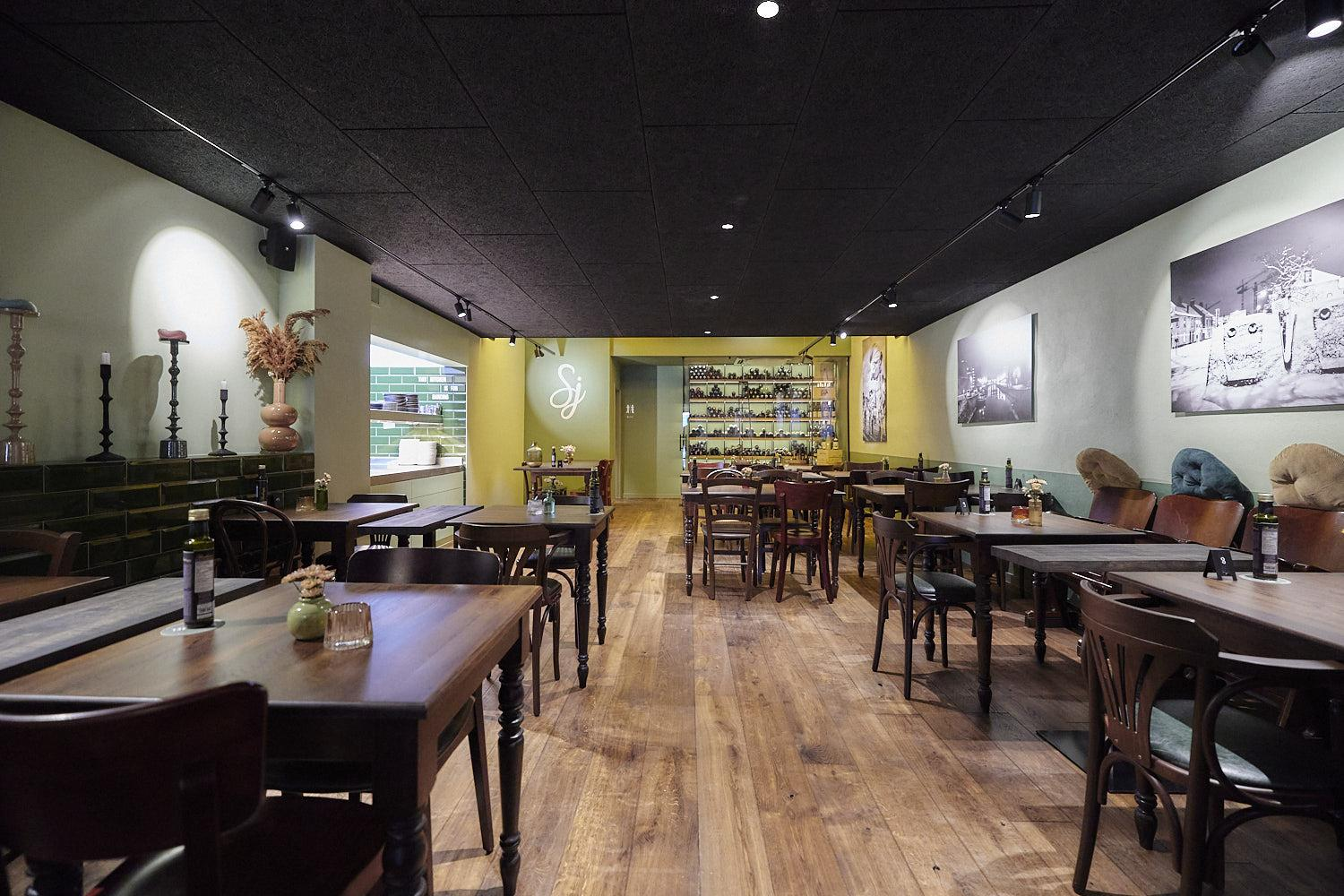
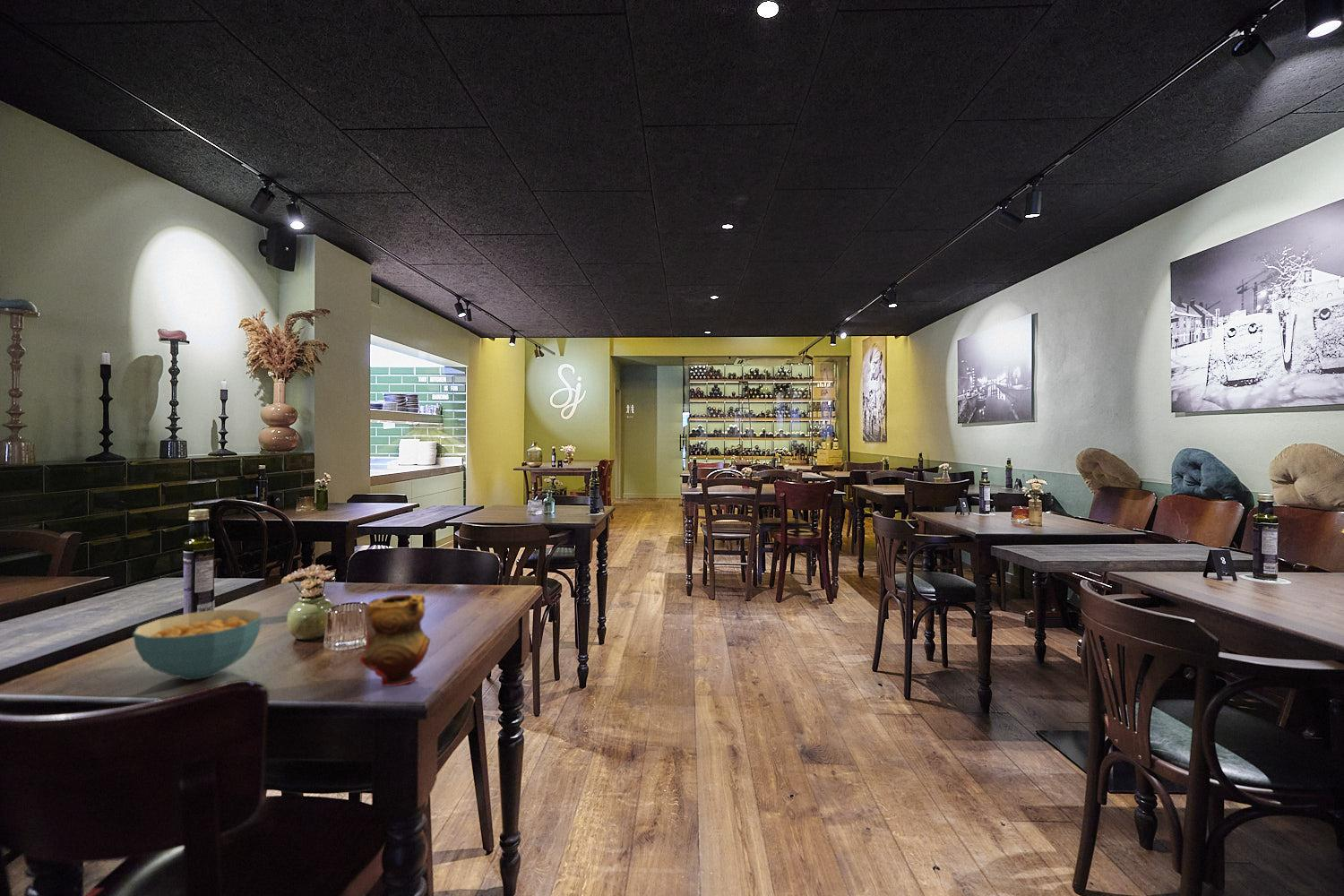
+ teapot [359,593,431,687]
+ cereal bowl [132,608,263,680]
